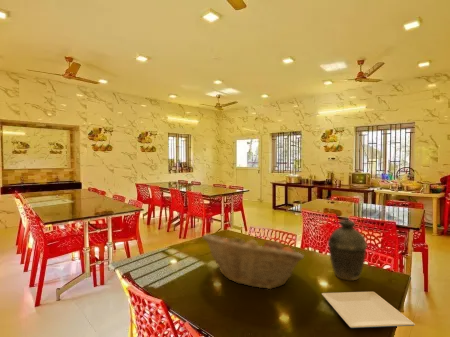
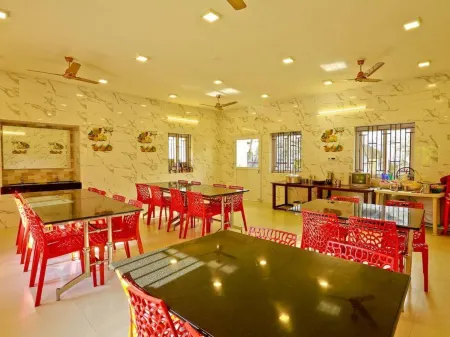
- fruit basket [202,233,305,290]
- plate [321,291,416,329]
- kettle [327,218,368,282]
